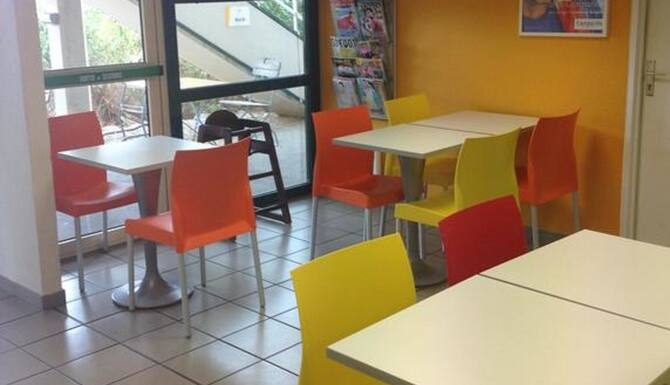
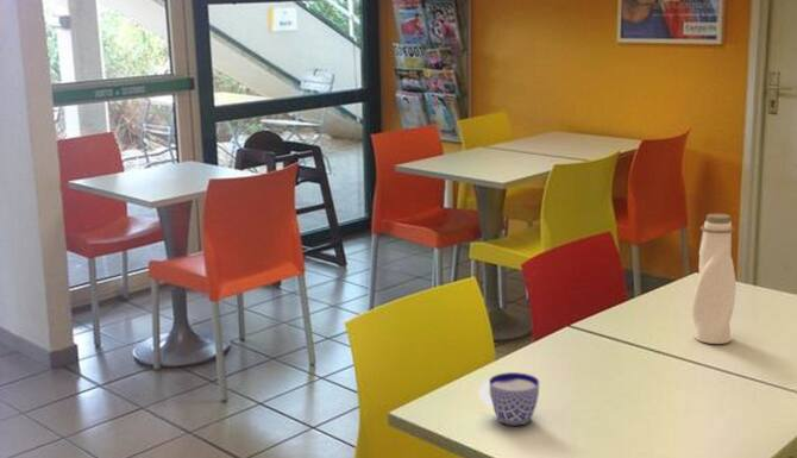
+ water bottle [691,213,738,345]
+ cup [478,371,540,426]
